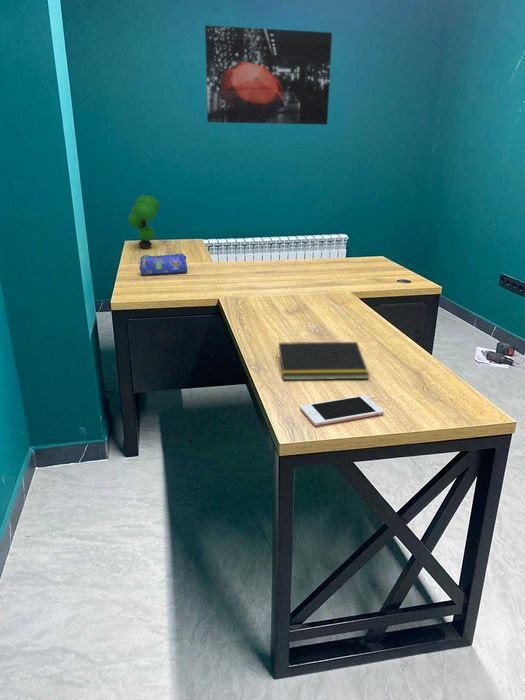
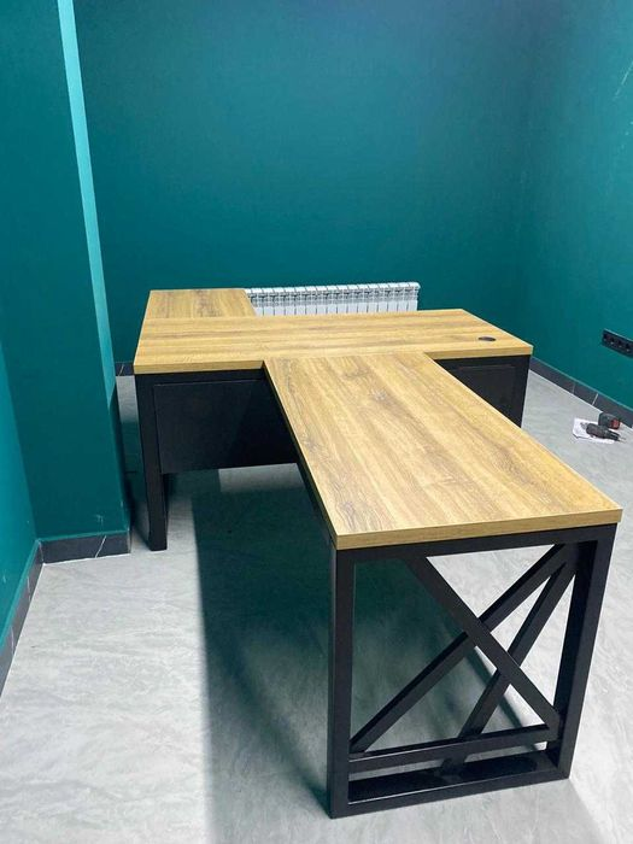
- pencil case [139,252,188,276]
- cell phone [299,394,385,427]
- plant [127,194,161,250]
- wall art [204,24,333,126]
- notepad [275,341,370,381]
